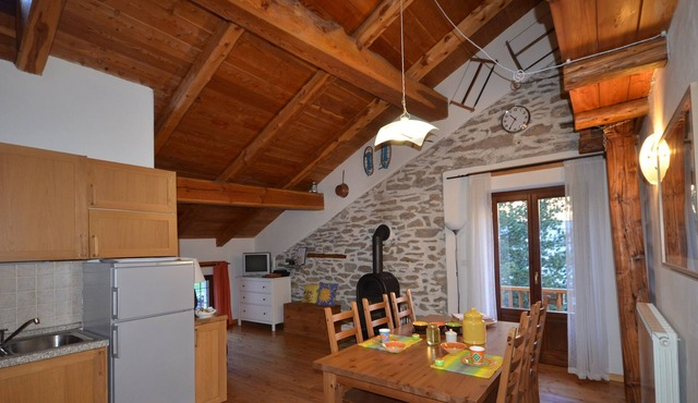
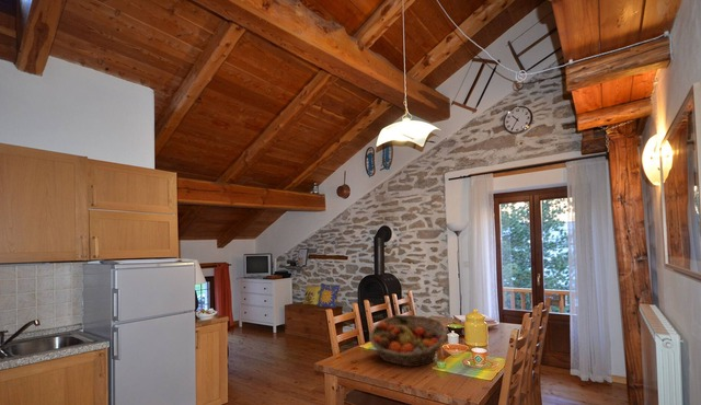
+ fruit basket [368,314,448,367]
